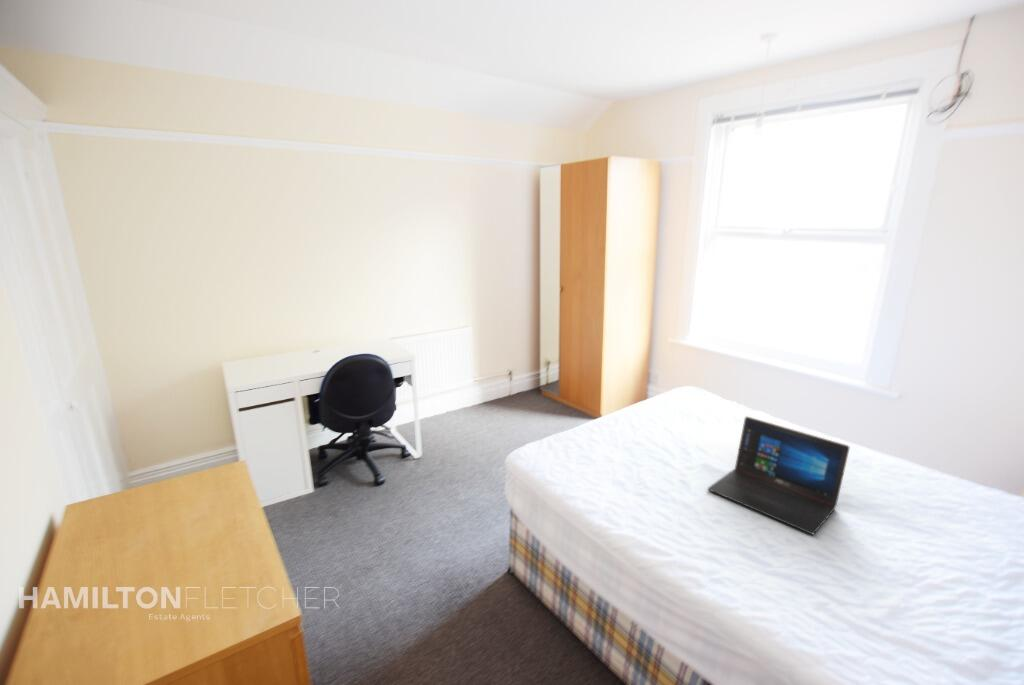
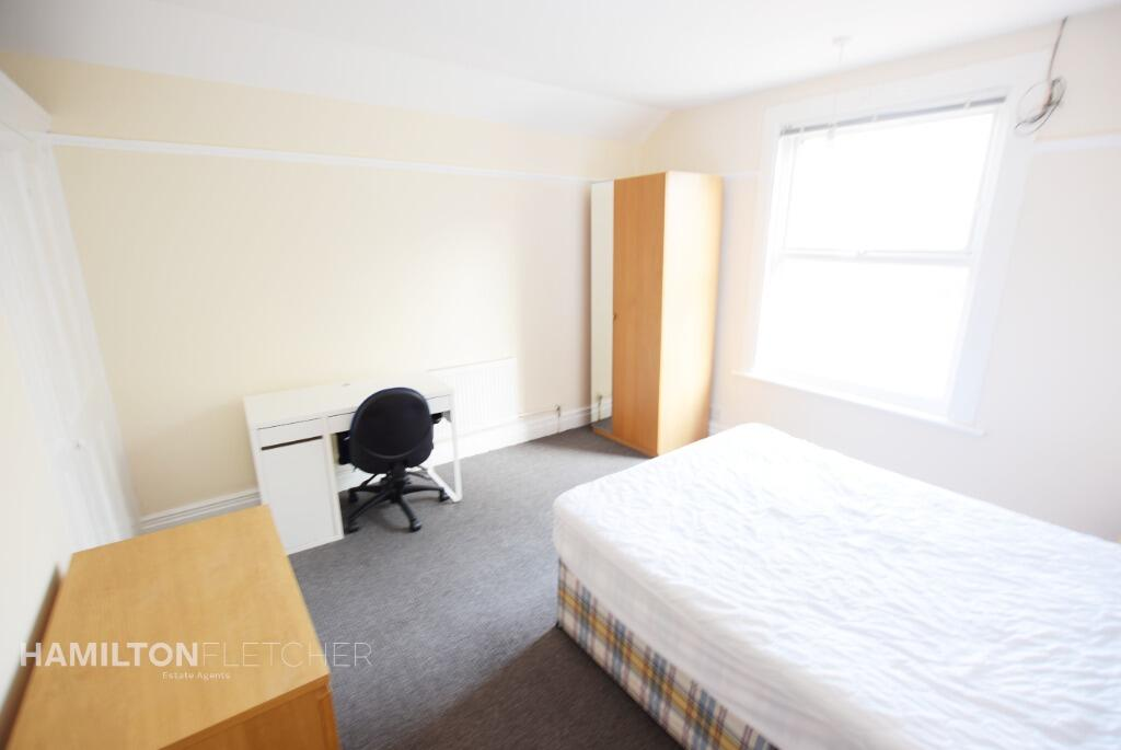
- laptop [707,416,851,536]
